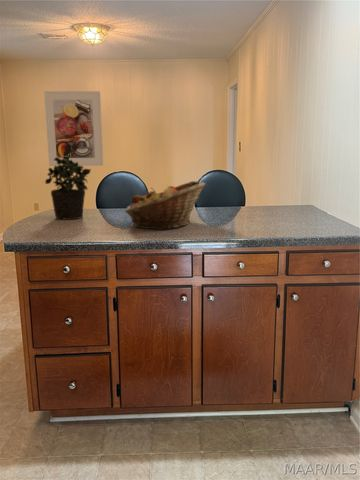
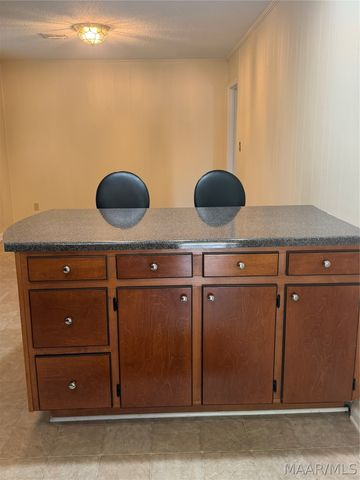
- potted plant [44,154,92,220]
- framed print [43,90,104,167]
- fruit basket [124,180,206,230]
